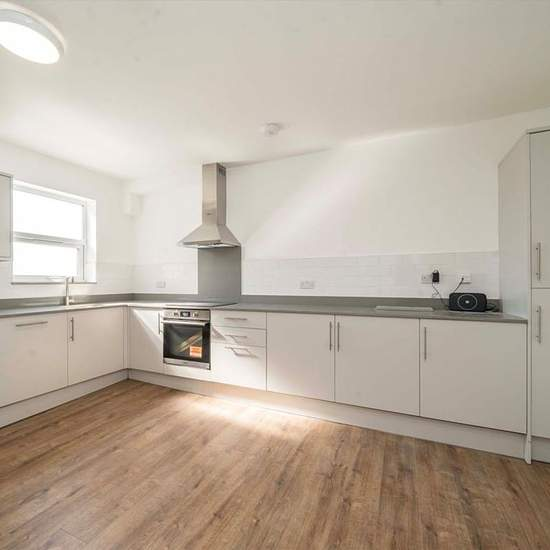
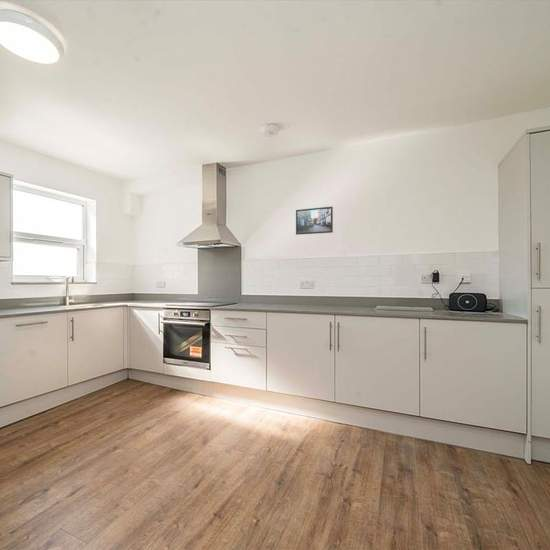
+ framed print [295,206,334,236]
